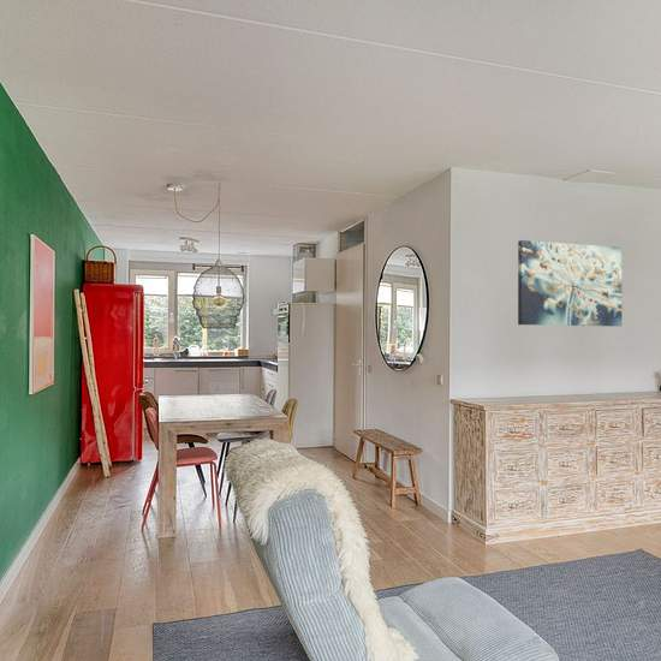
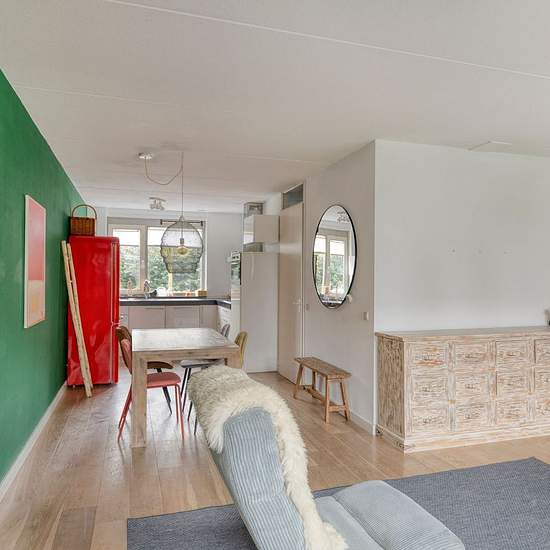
- wall art [517,239,623,327]
